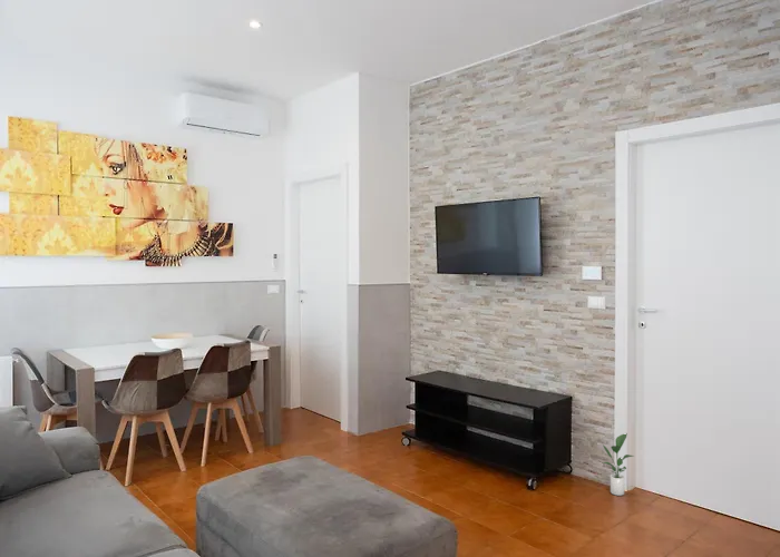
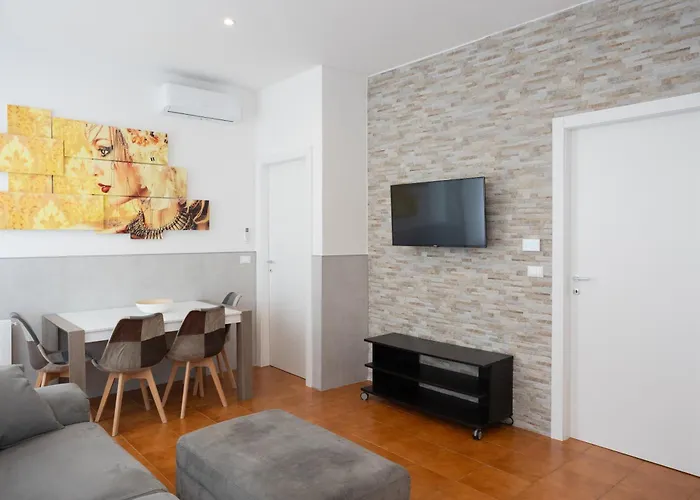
- potted plant [602,432,635,497]
